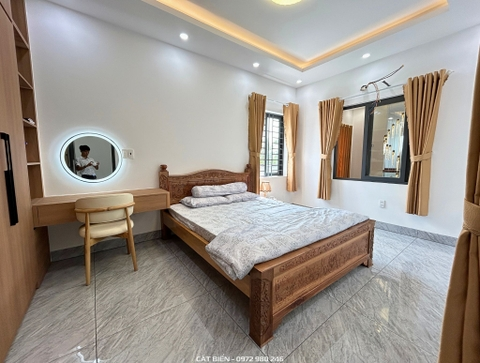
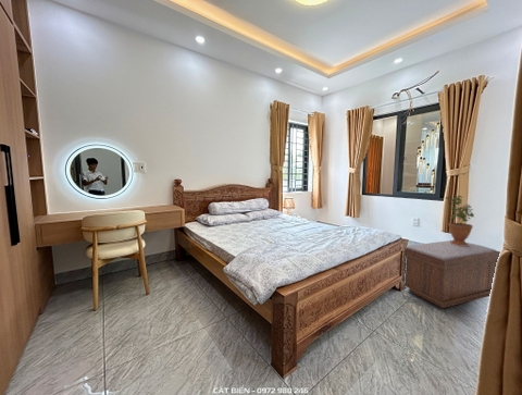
+ potted plant [444,194,475,246]
+ bench [402,239,501,309]
